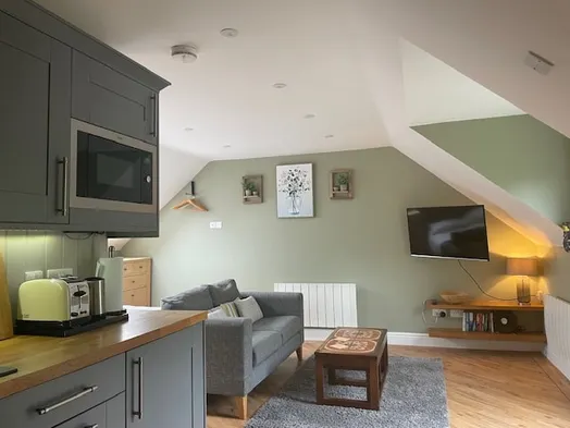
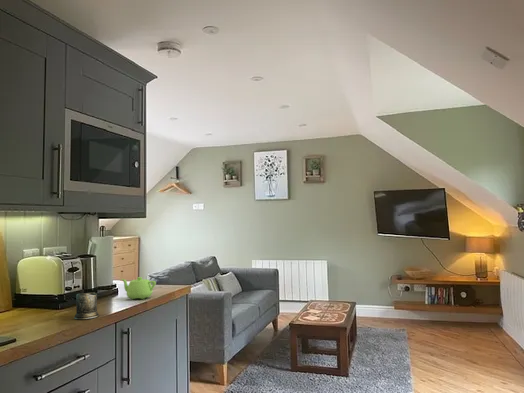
+ teapot [121,276,157,300]
+ mug [73,291,100,320]
